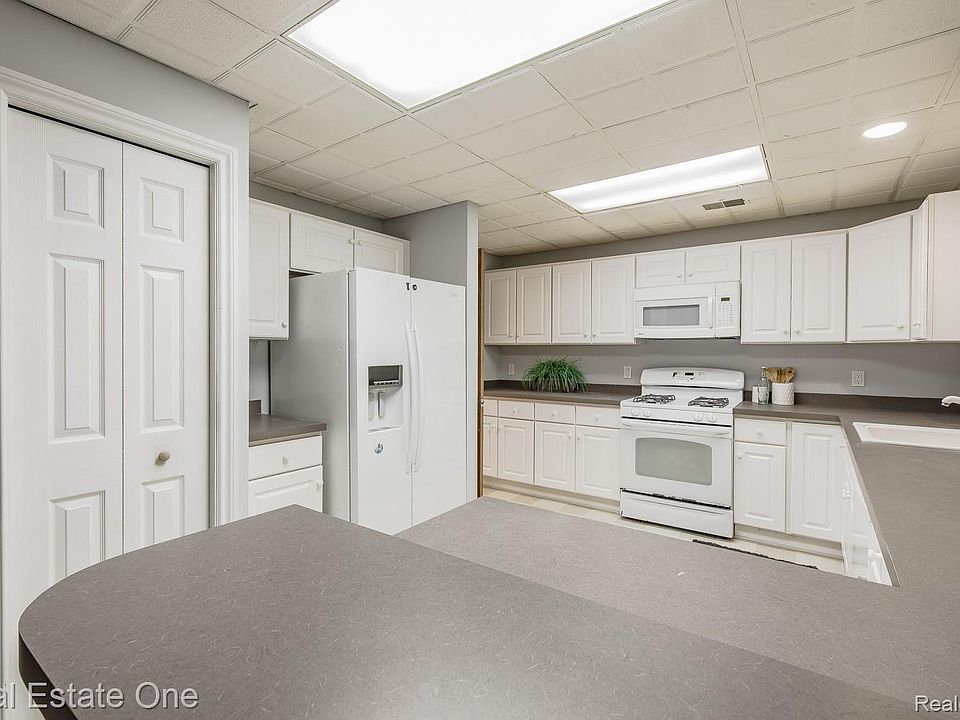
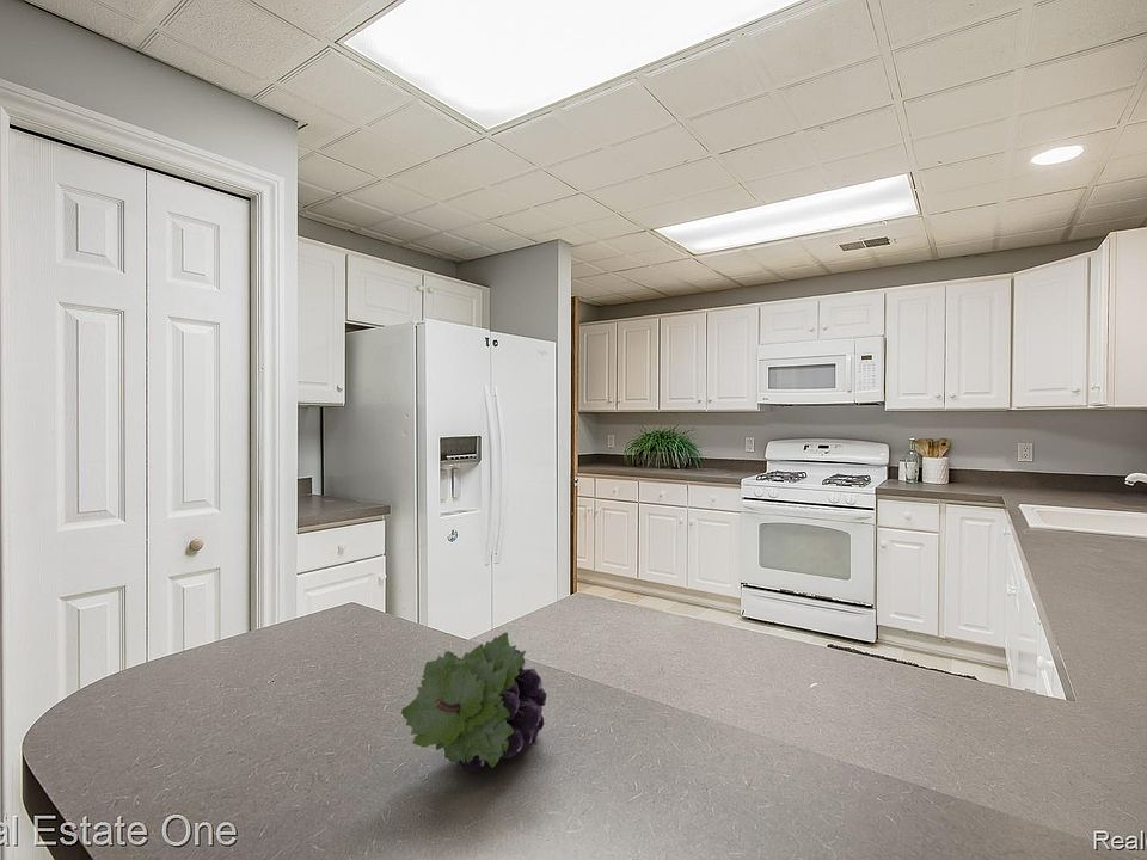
+ fruit [400,632,548,773]
